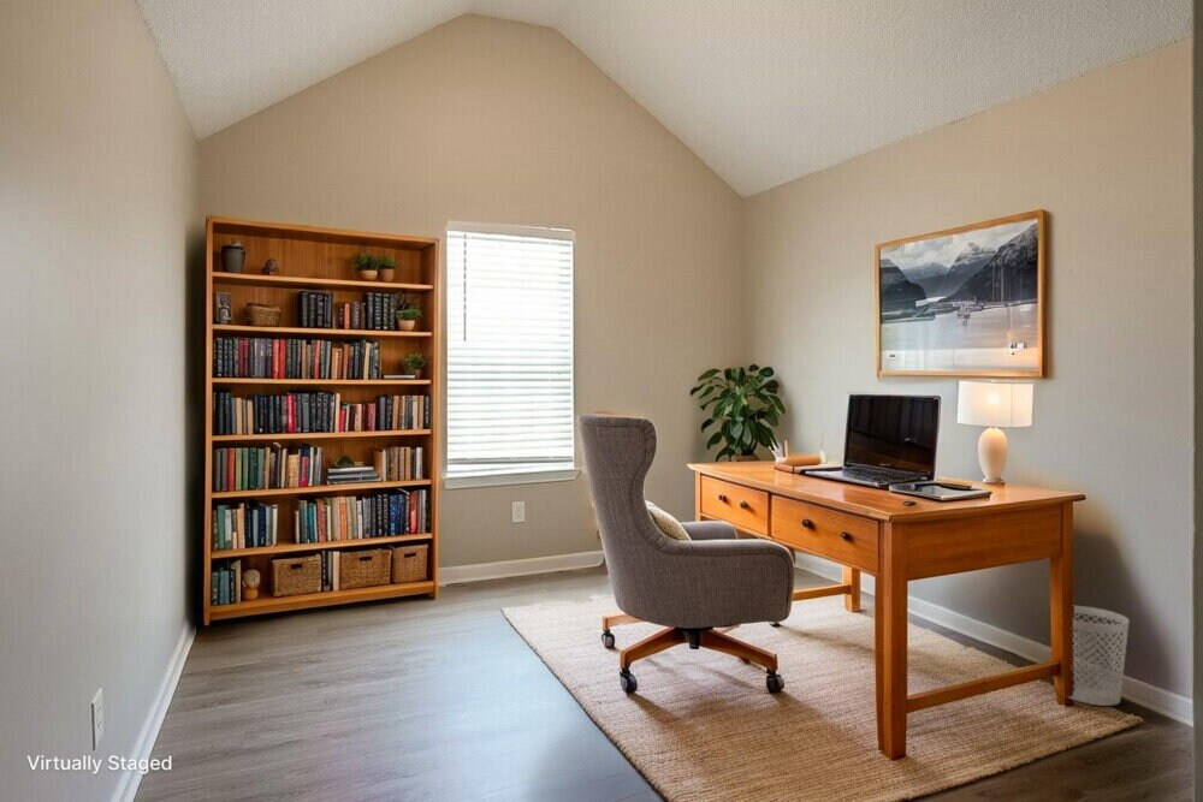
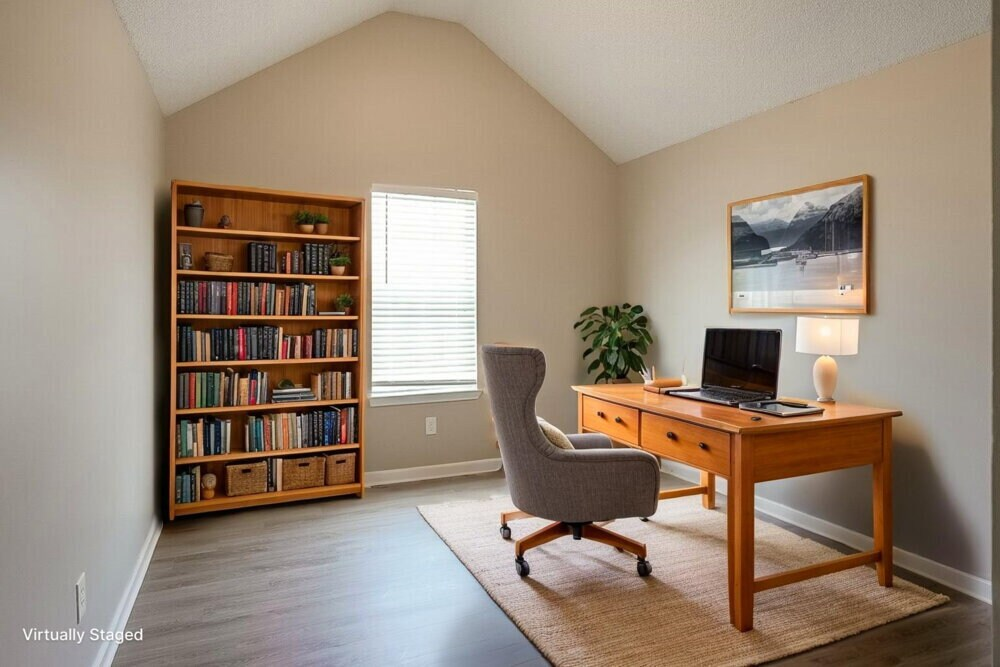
- wastebasket [1067,605,1131,707]
